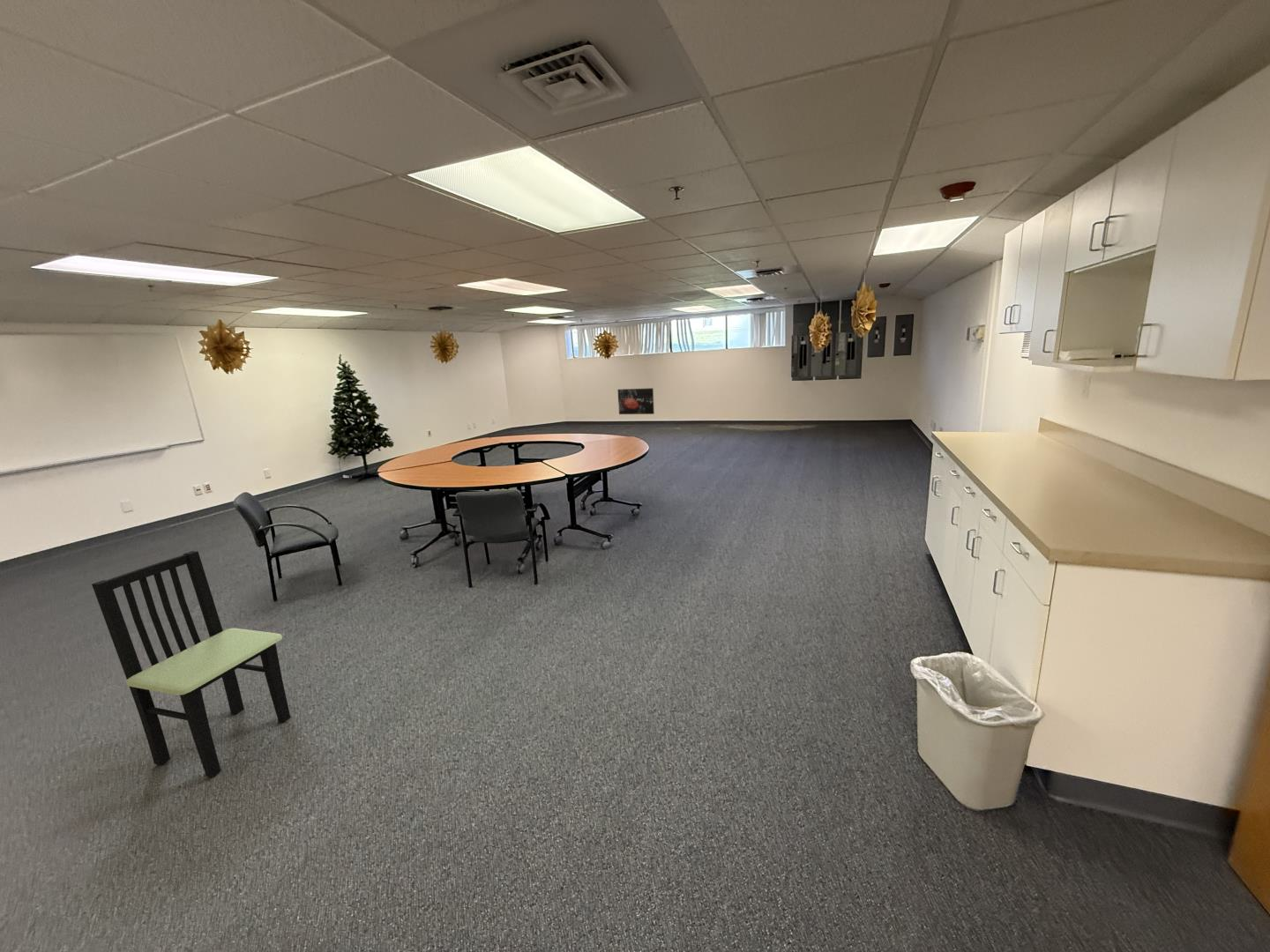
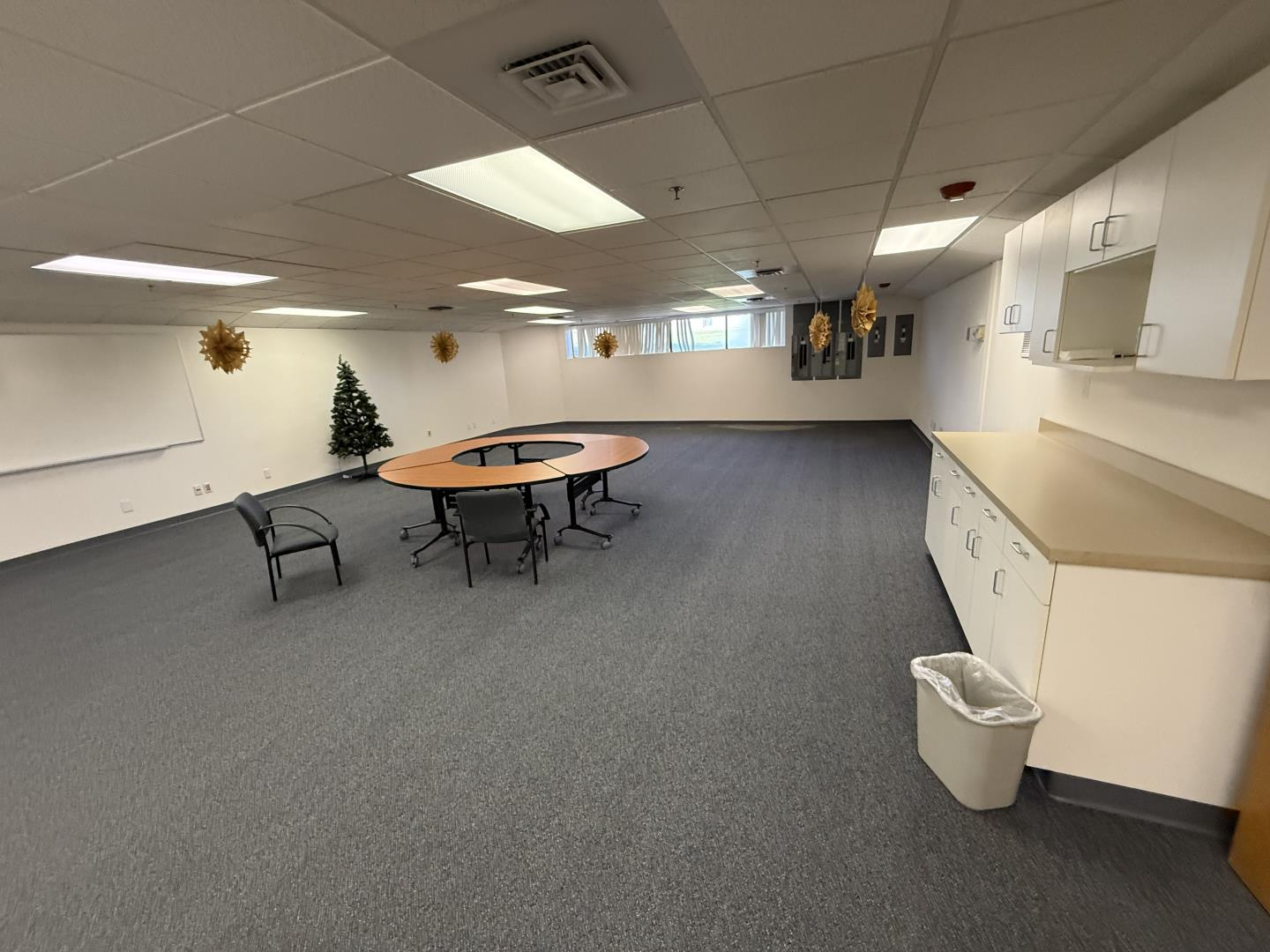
- wall art [616,387,655,415]
- dining chair [91,550,291,778]
